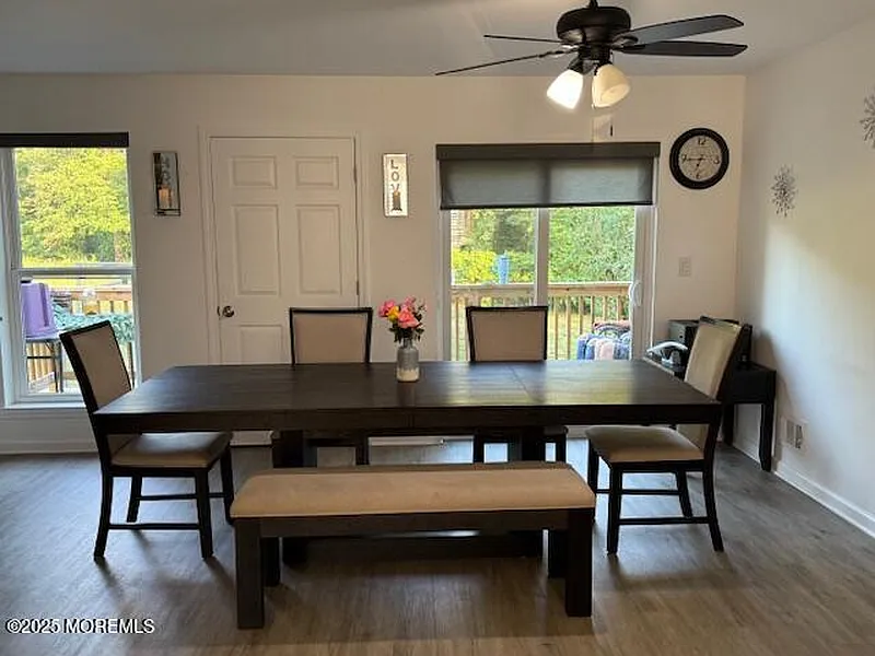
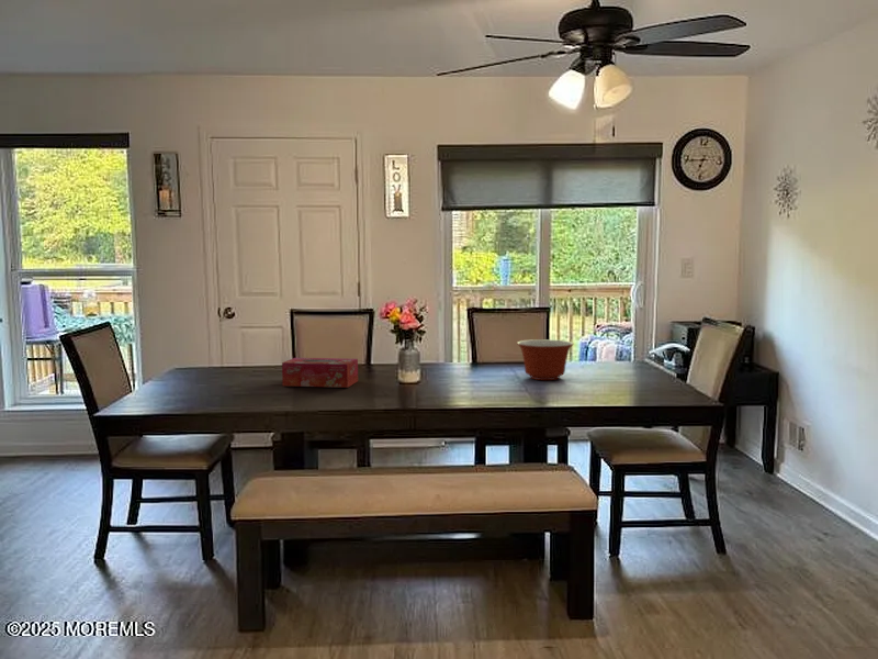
+ tissue box [281,357,359,389]
+ mixing bowl [516,338,574,381]
